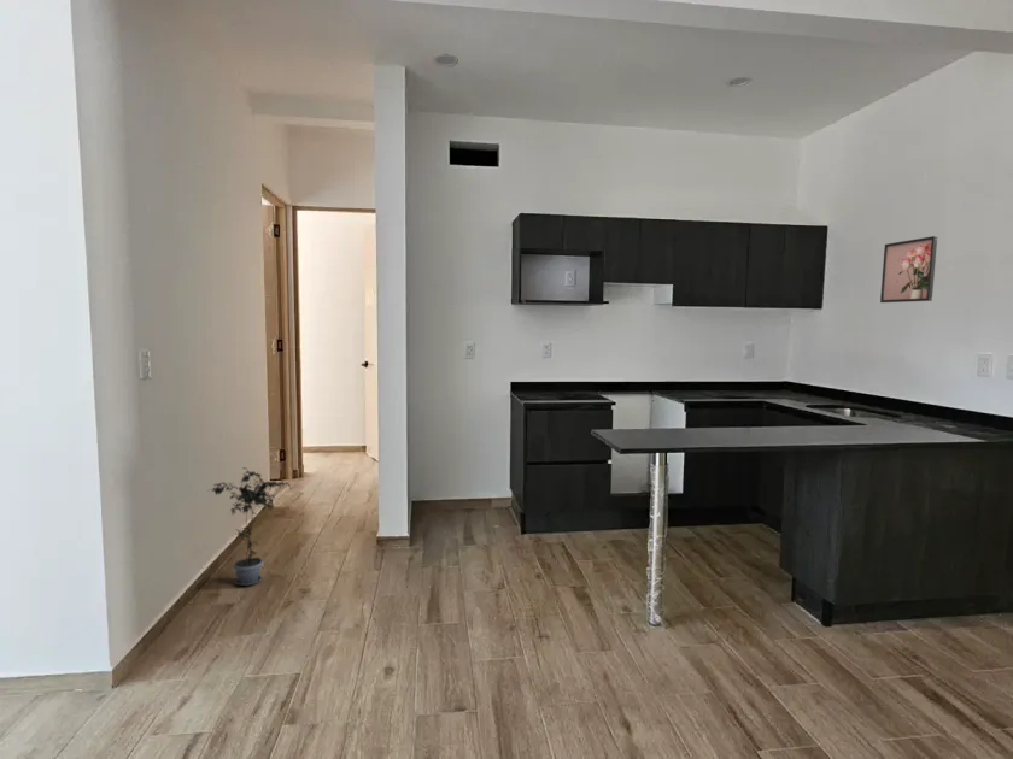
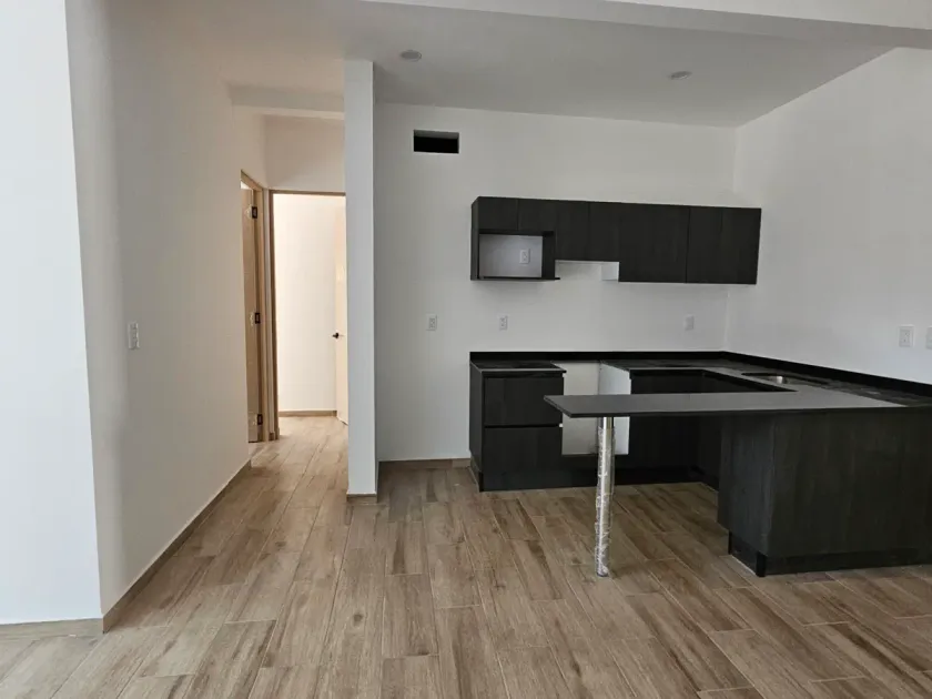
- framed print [879,235,938,304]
- potted plant [206,466,292,587]
